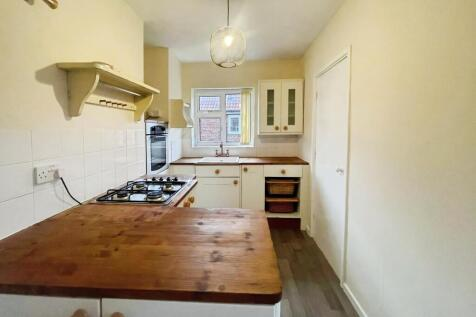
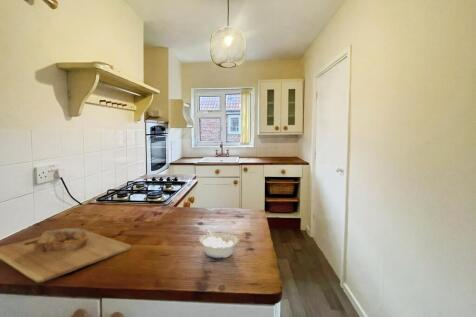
+ legume [198,228,240,259]
+ cutting board [0,227,133,284]
